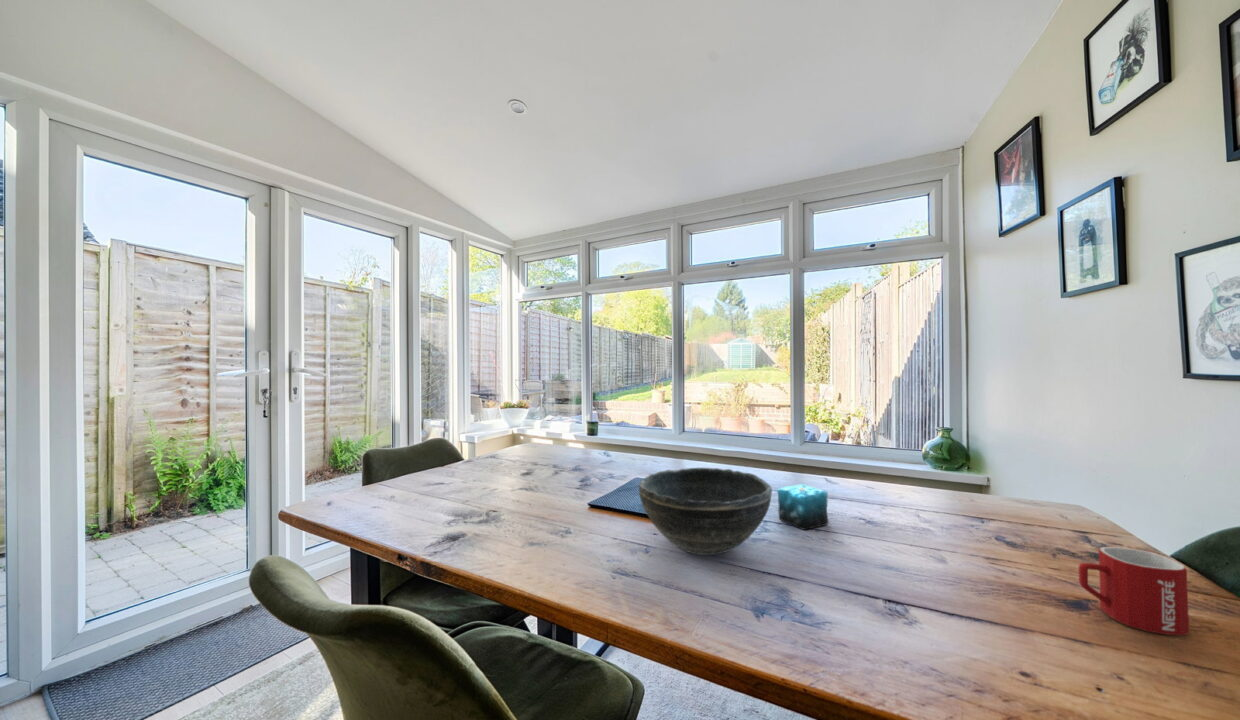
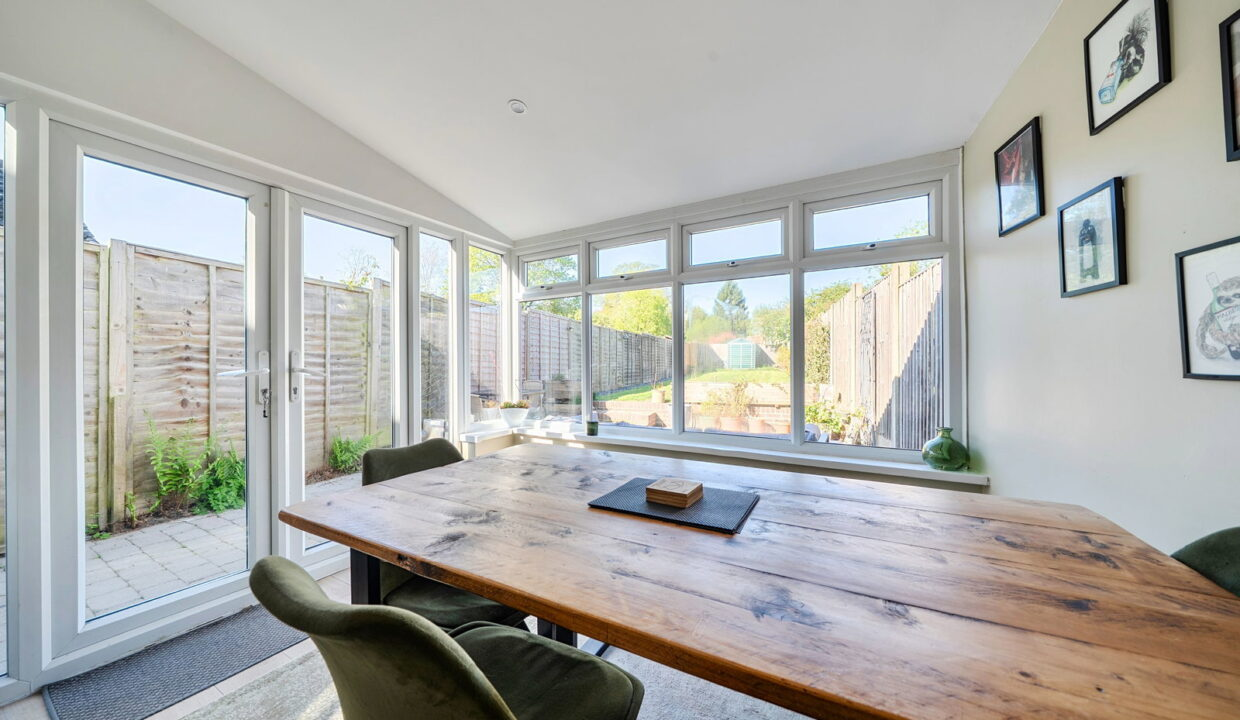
- bowl [638,467,773,556]
- mug [1078,546,1190,637]
- candle [776,479,830,531]
